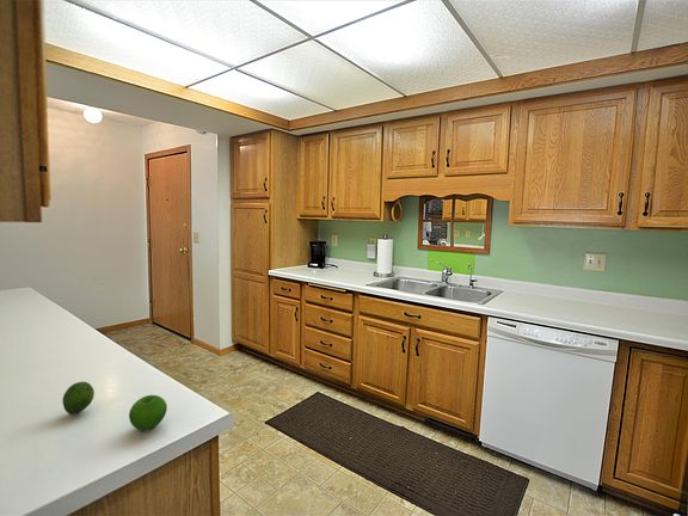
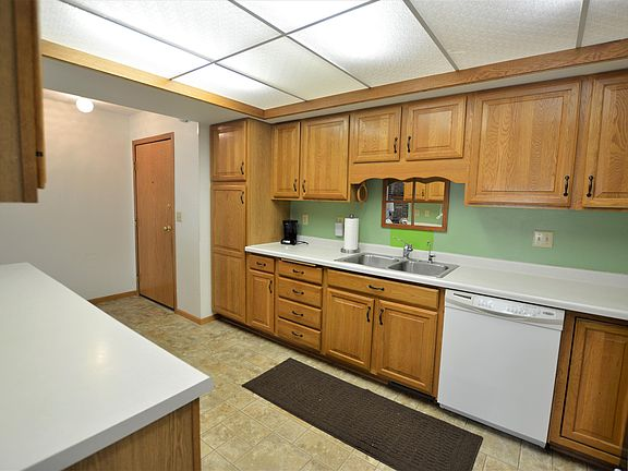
- apple [128,394,168,432]
- fruit [62,381,96,416]
